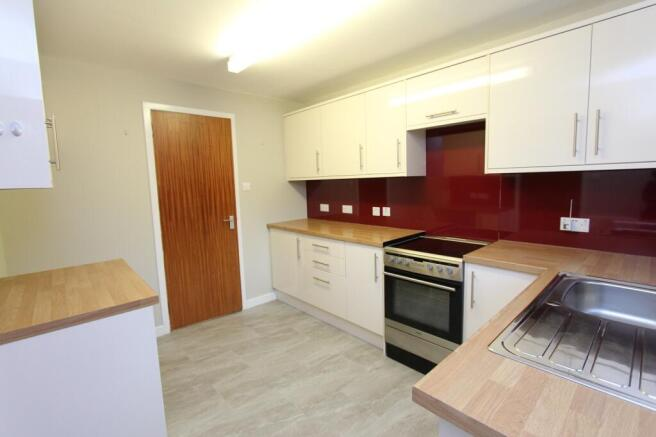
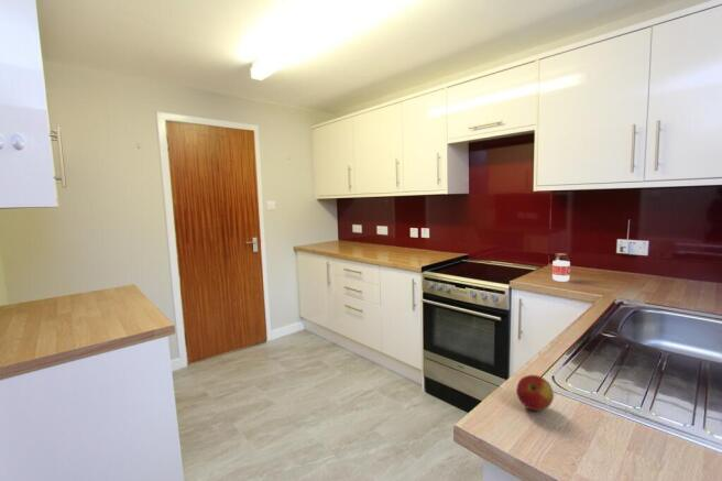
+ jar [551,252,571,283]
+ apple [515,374,555,412]
